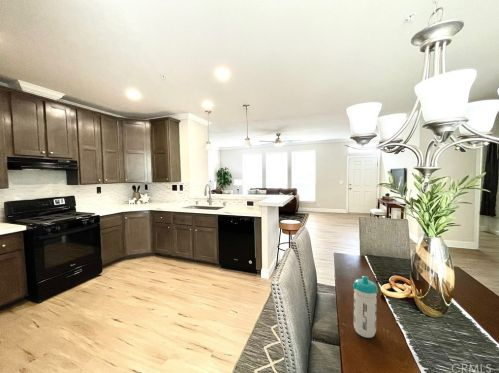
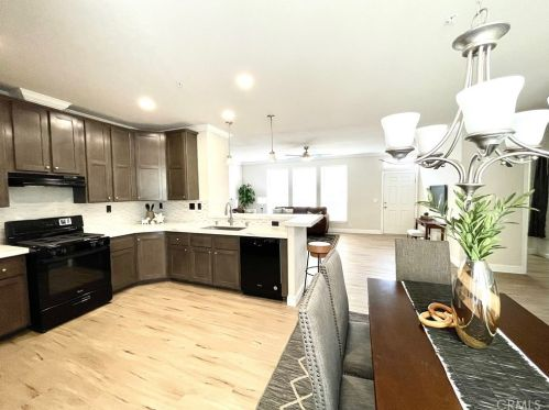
- water bottle [352,275,379,339]
